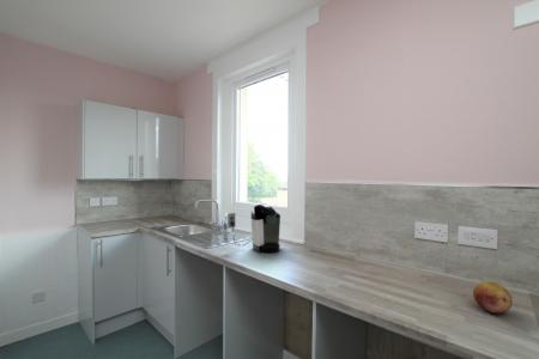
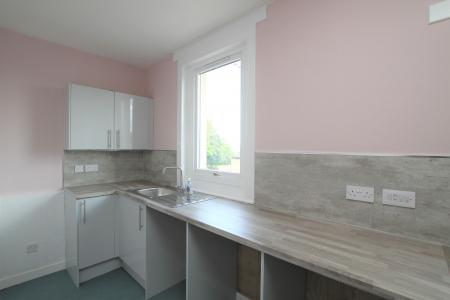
- fruit [472,280,514,315]
- coffee maker [226,203,281,254]
